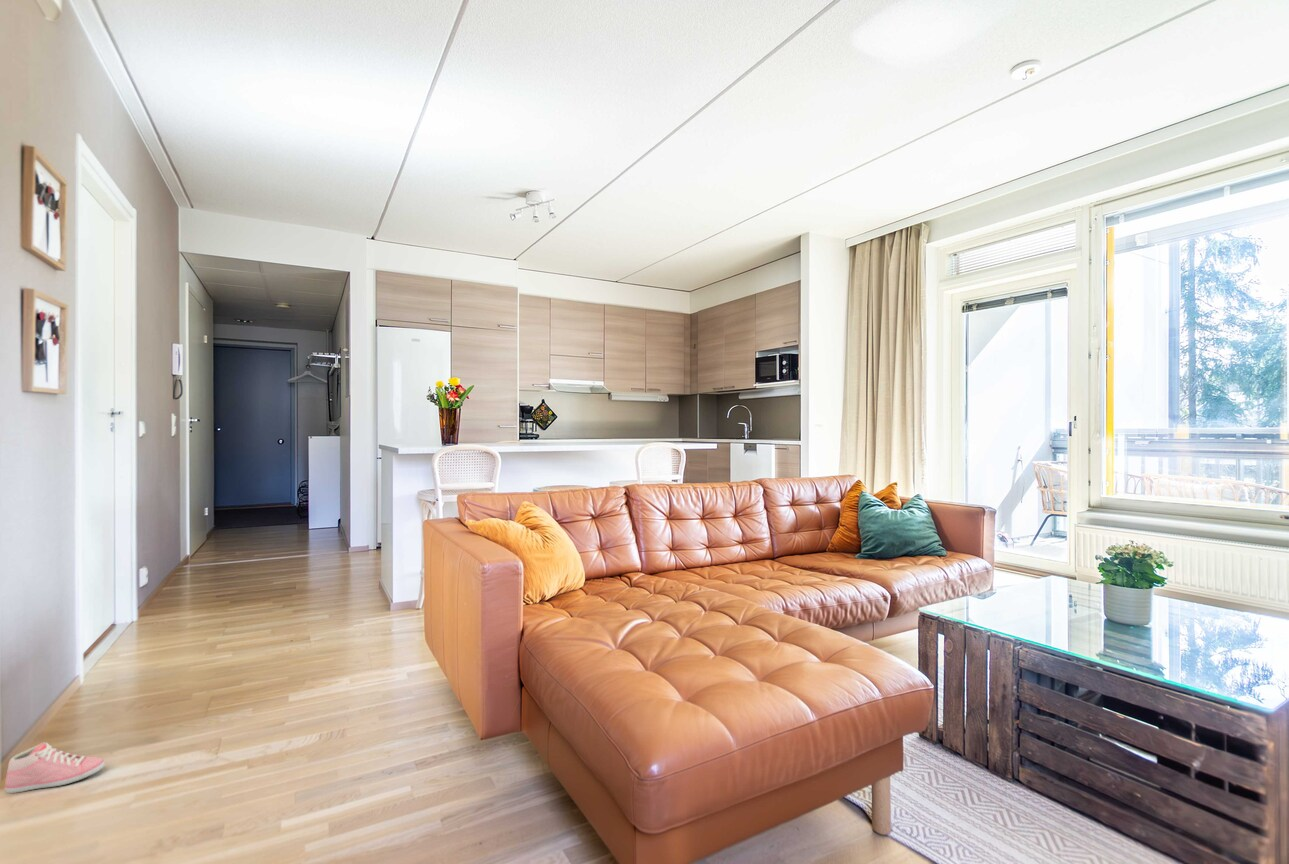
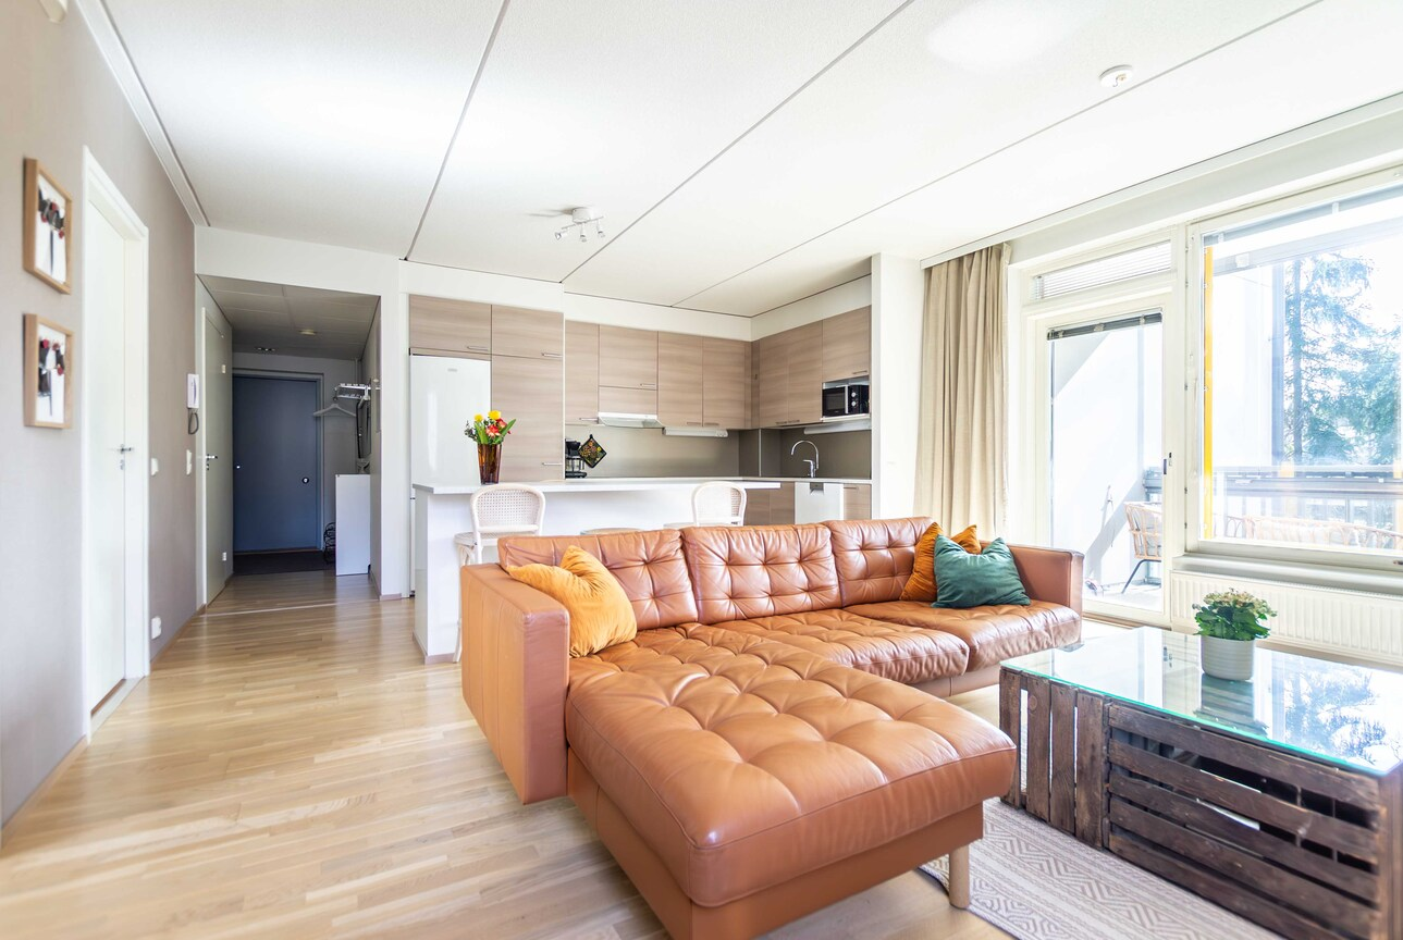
- sneaker [4,742,106,794]
